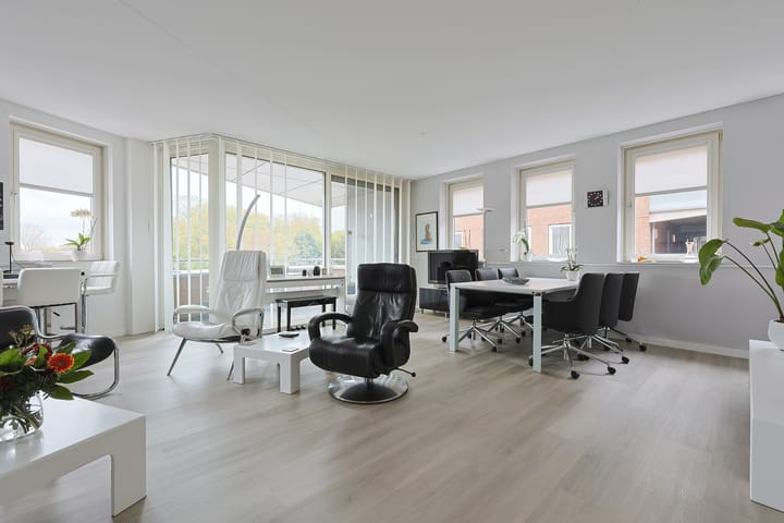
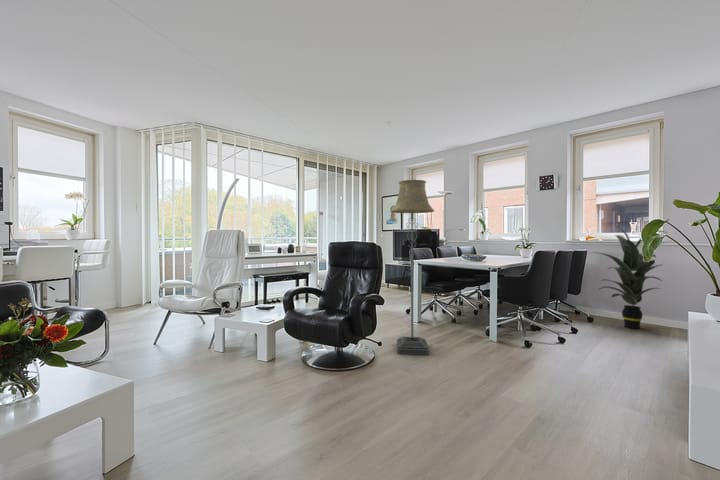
+ indoor plant [587,225,669,330]
+ floor lamp [390,179,435,356]
